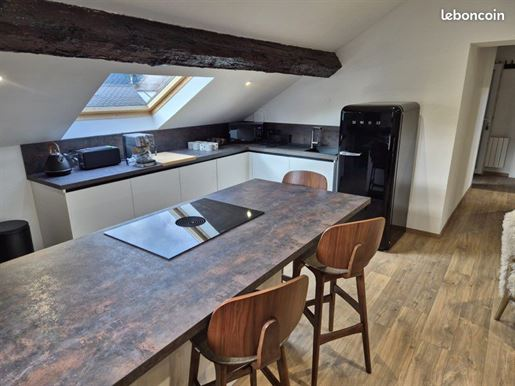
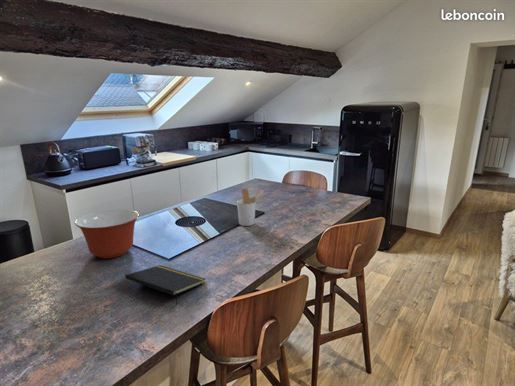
+ notepad [124,264,206,306]
+ mixing bowl [74,208,140,259]
+ utensil holder [236,187,265,227]
